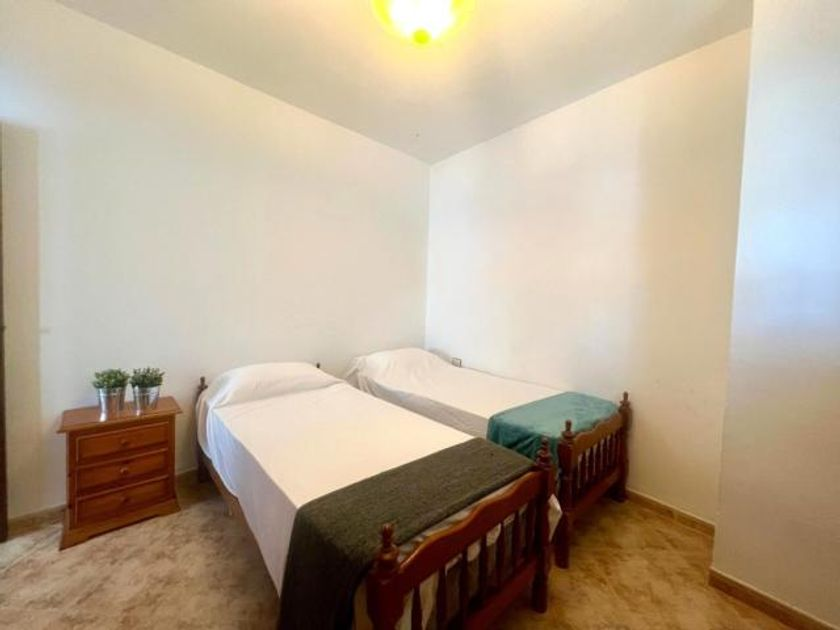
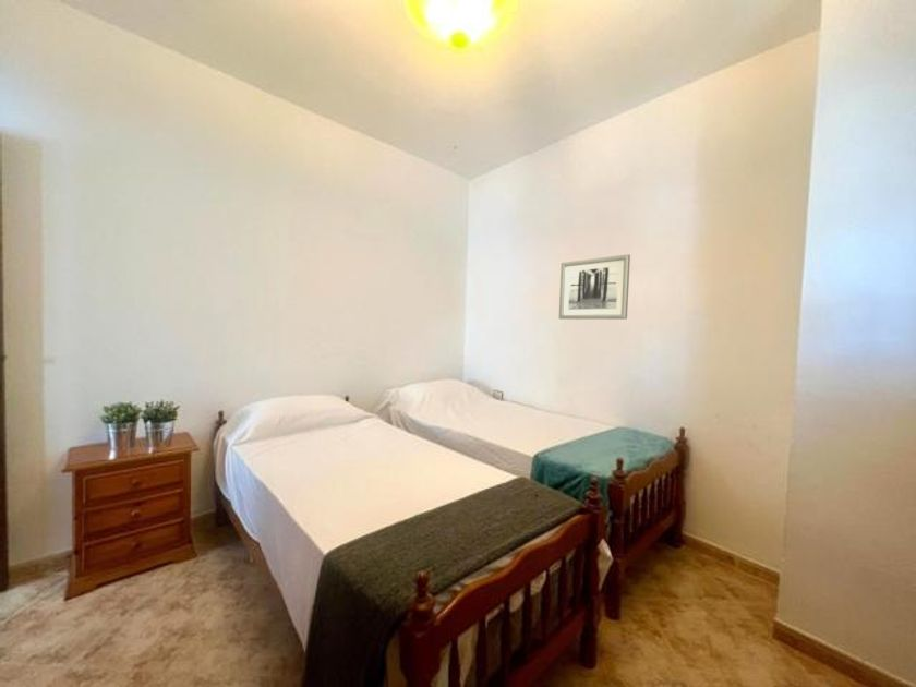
+ wall art [558,253,631,321]
